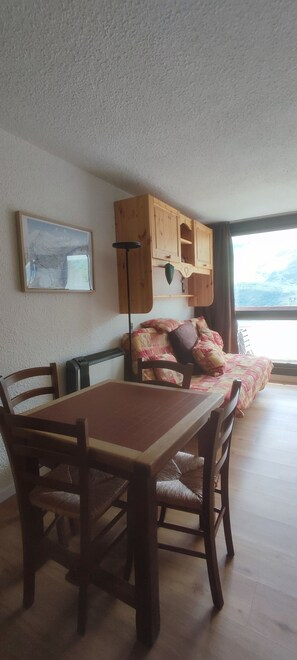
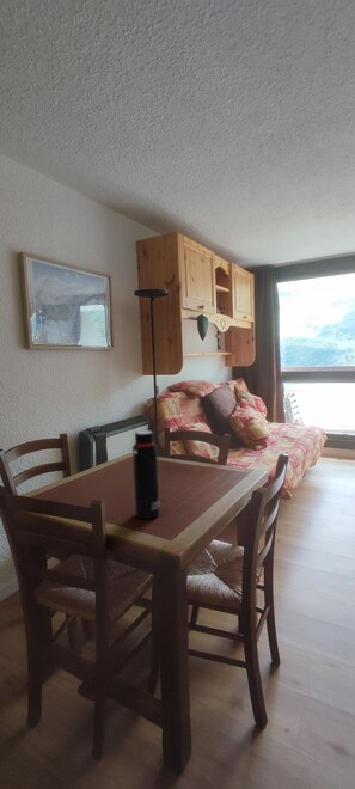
+ water bottle [131,429,161,520]
